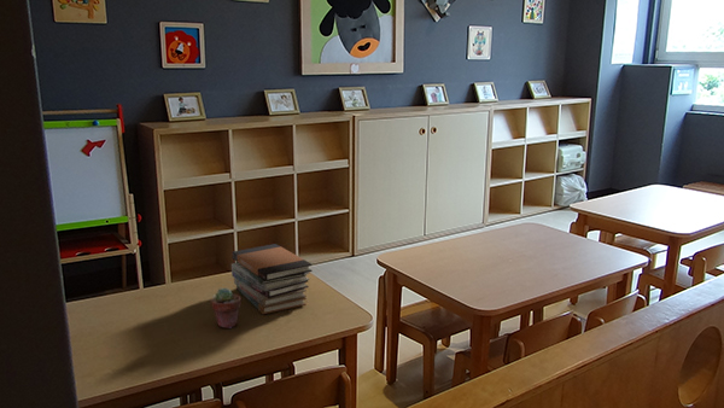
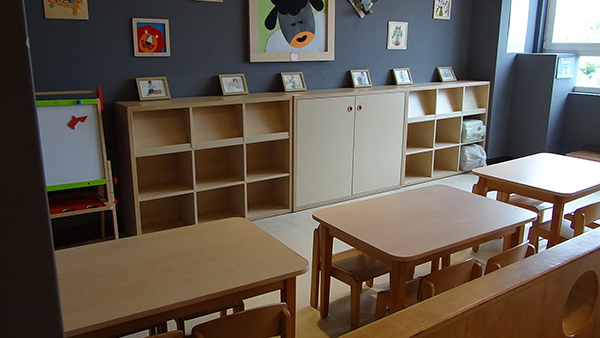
- potted succulent [210,287,243,330]
- book stack [230,243,314,315]
